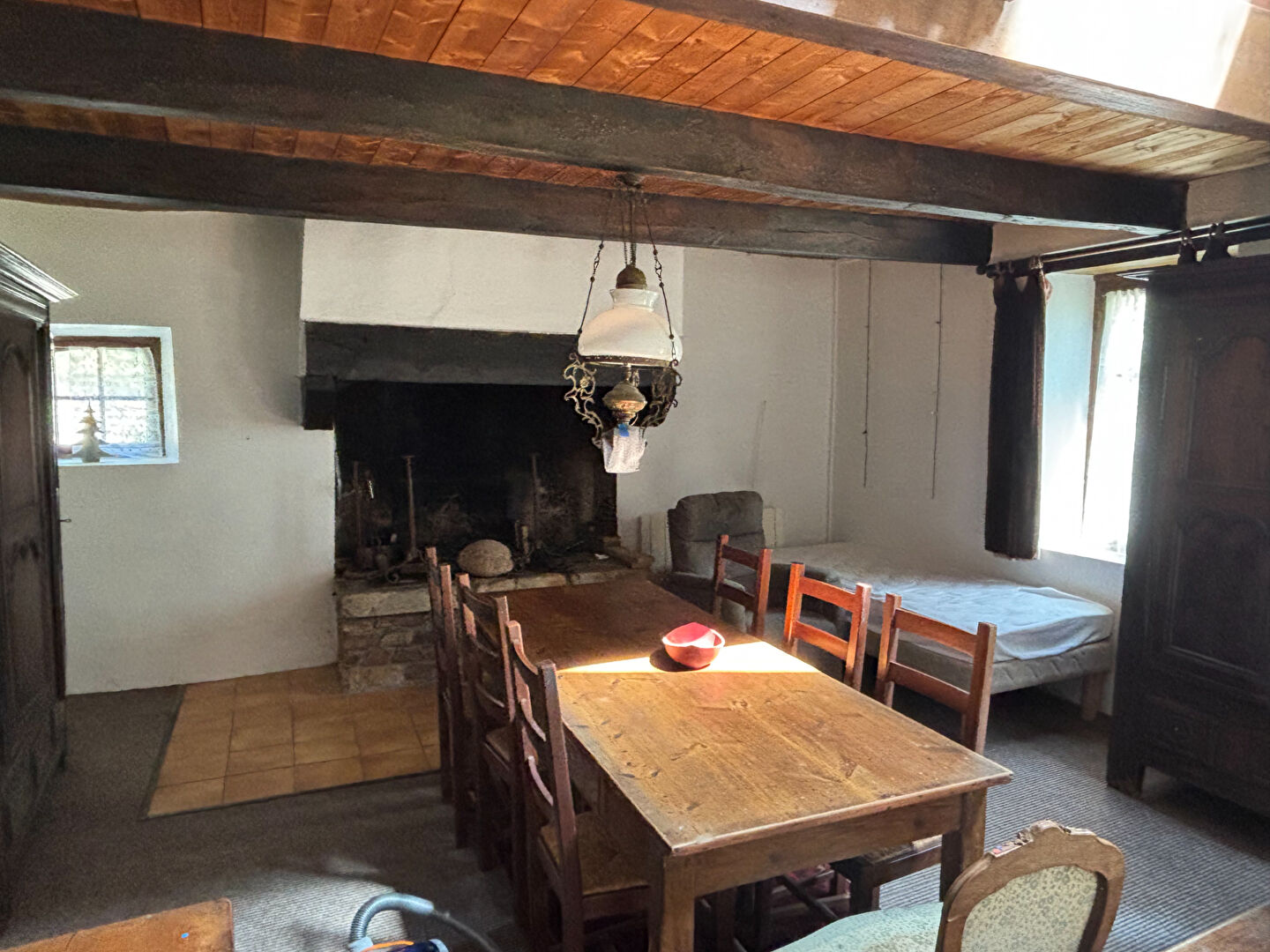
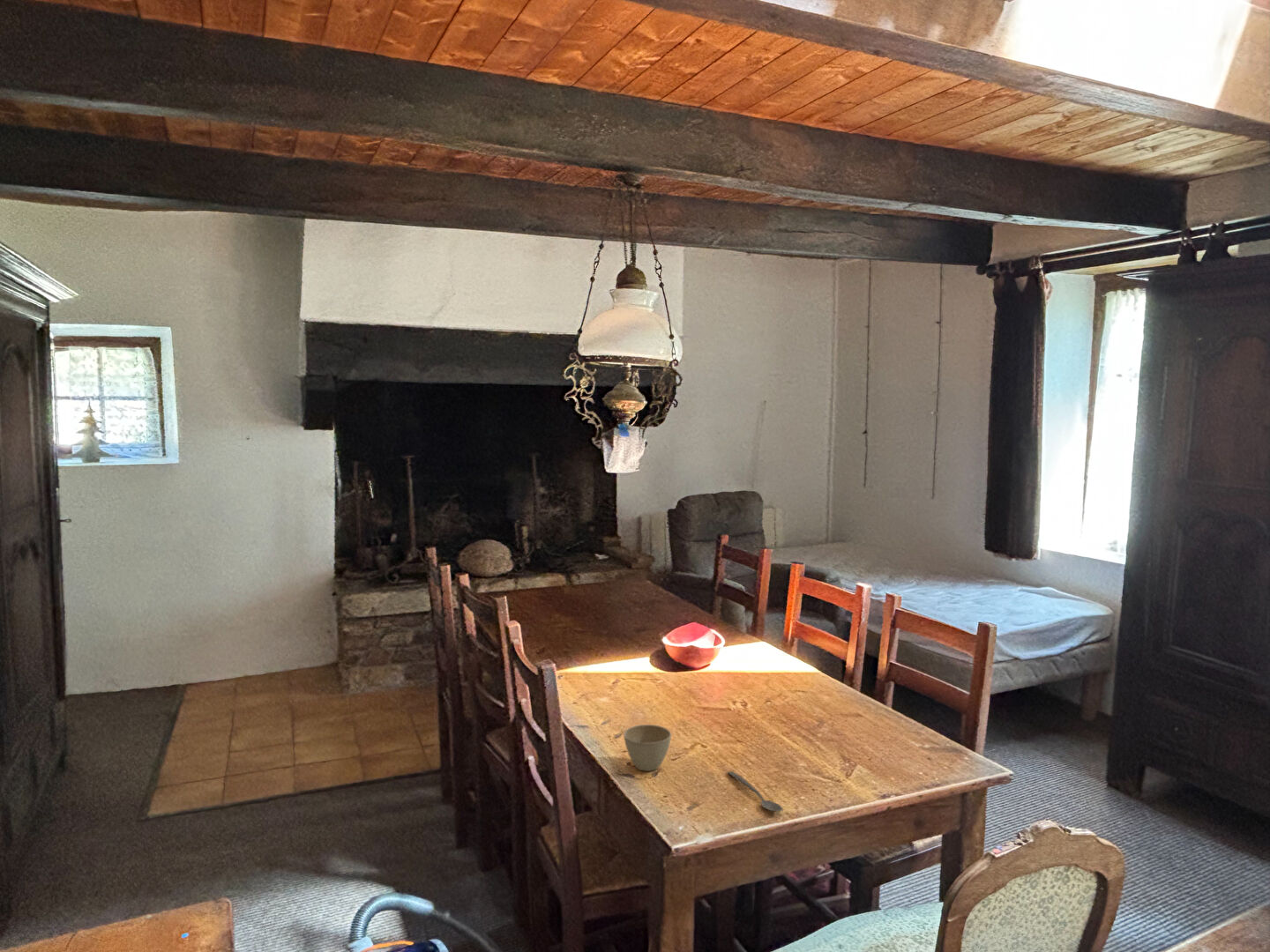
+ spoon [727,770,784,813]
+ flower pot [623,724,672,772]
